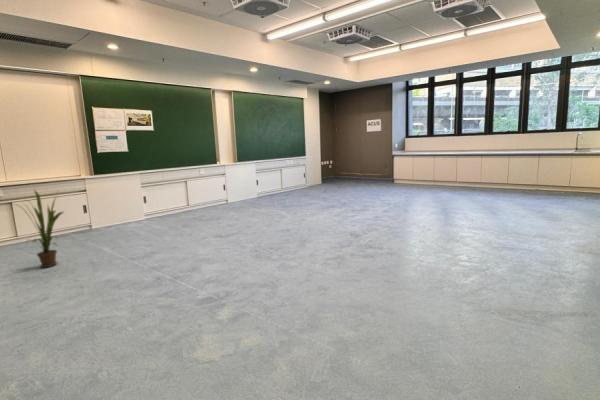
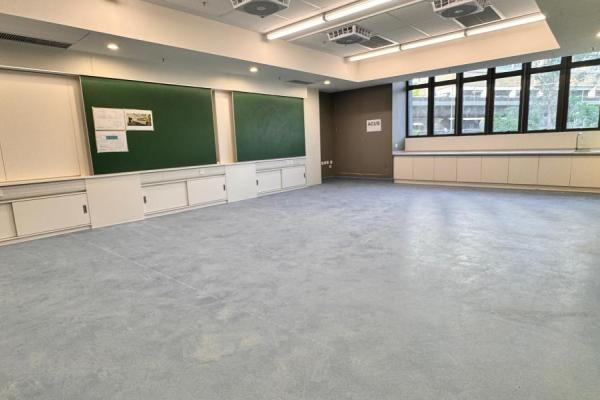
- house plant [10,189,65,268]
